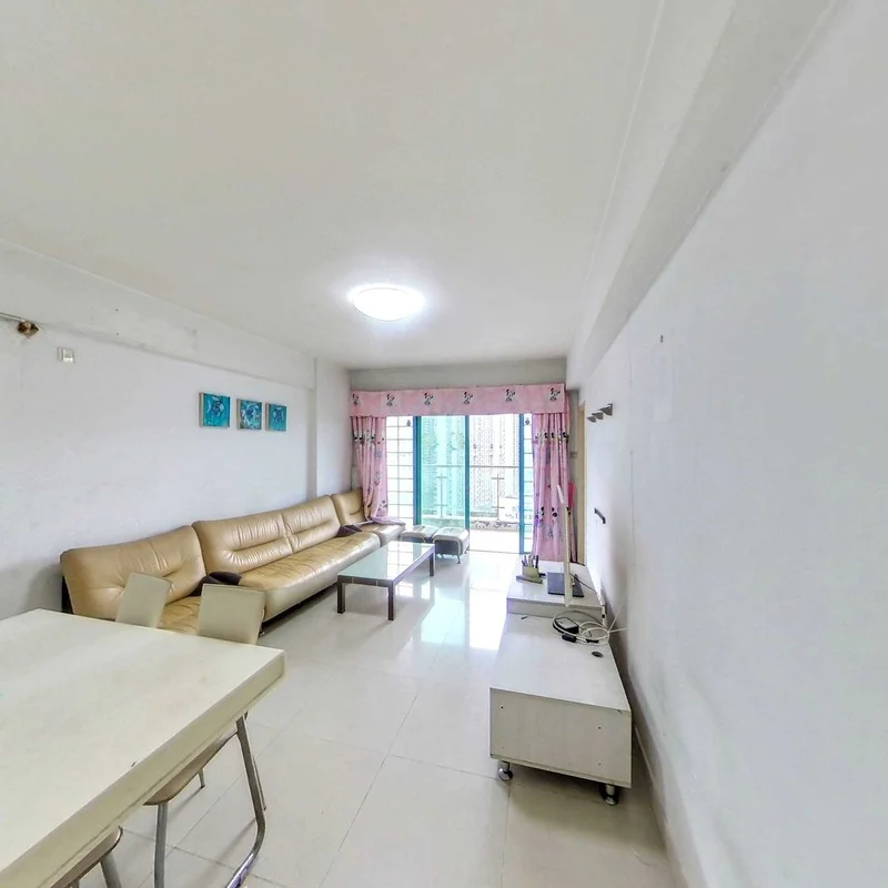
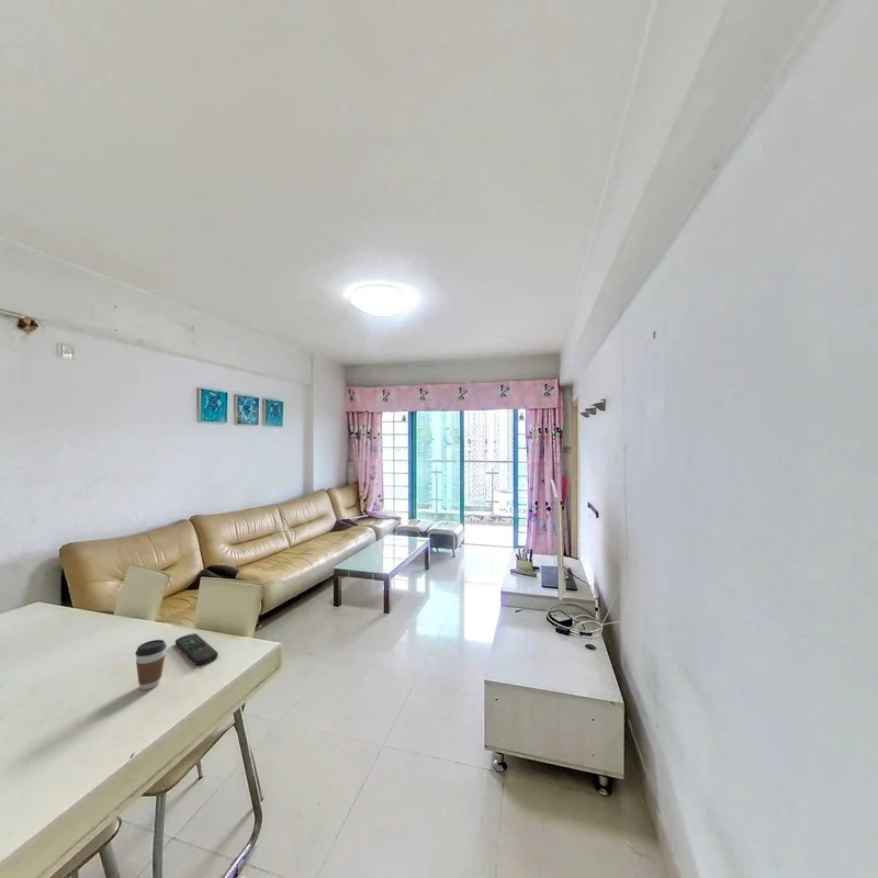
+ coffee cup [134,639,168,690]
+ remote control [175,632,219,666]
